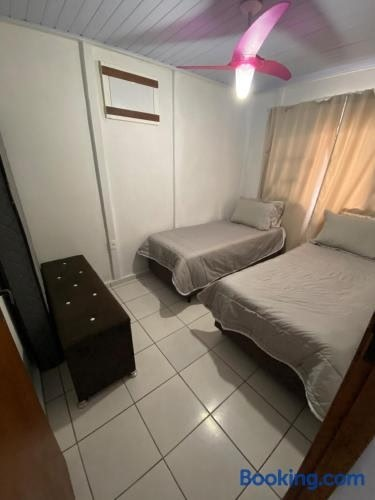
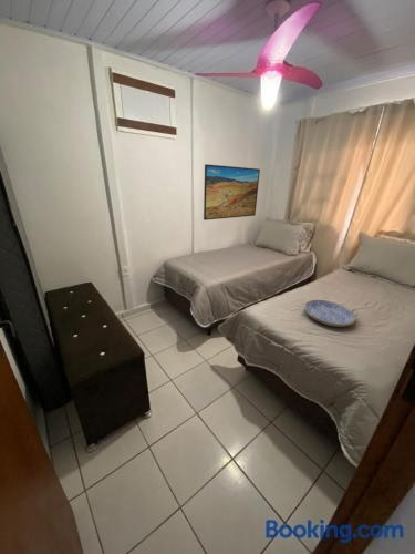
+ serving tray [302,299,360,328]
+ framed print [203,163,261,222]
